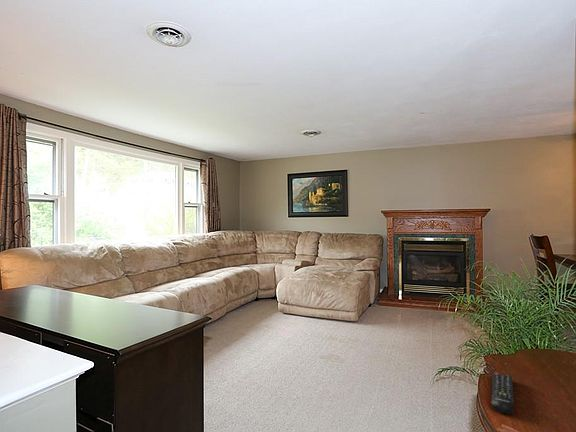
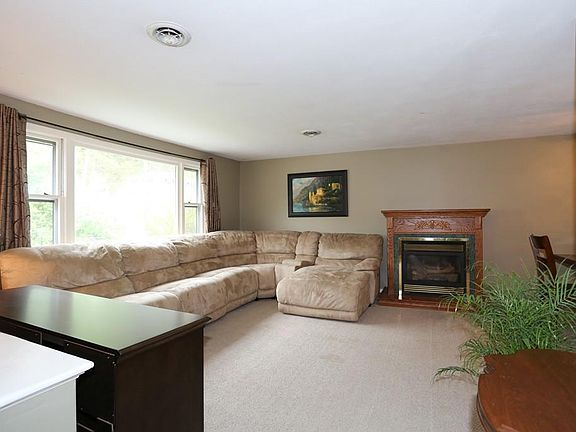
- remote control [490,371,515,415]
